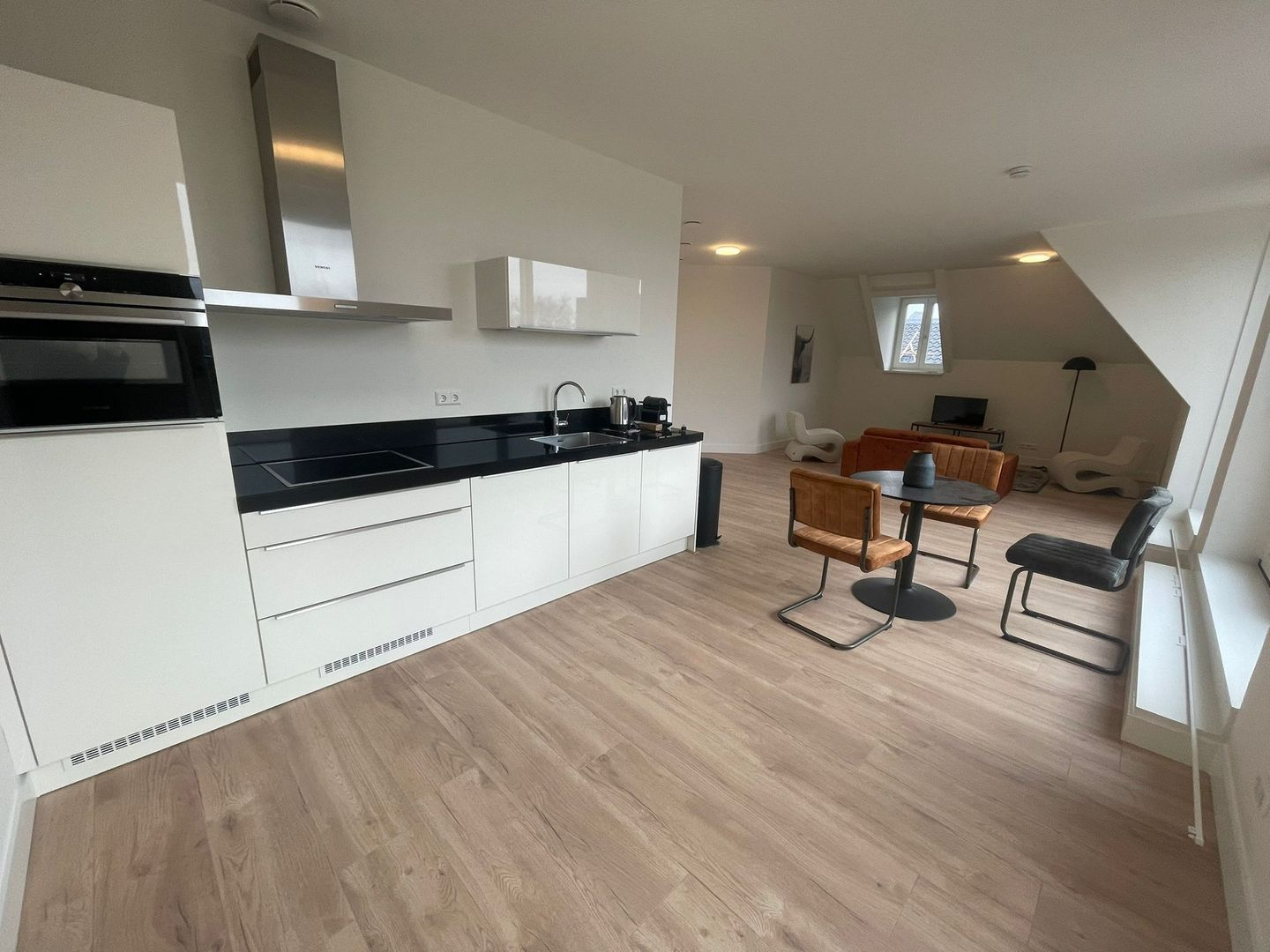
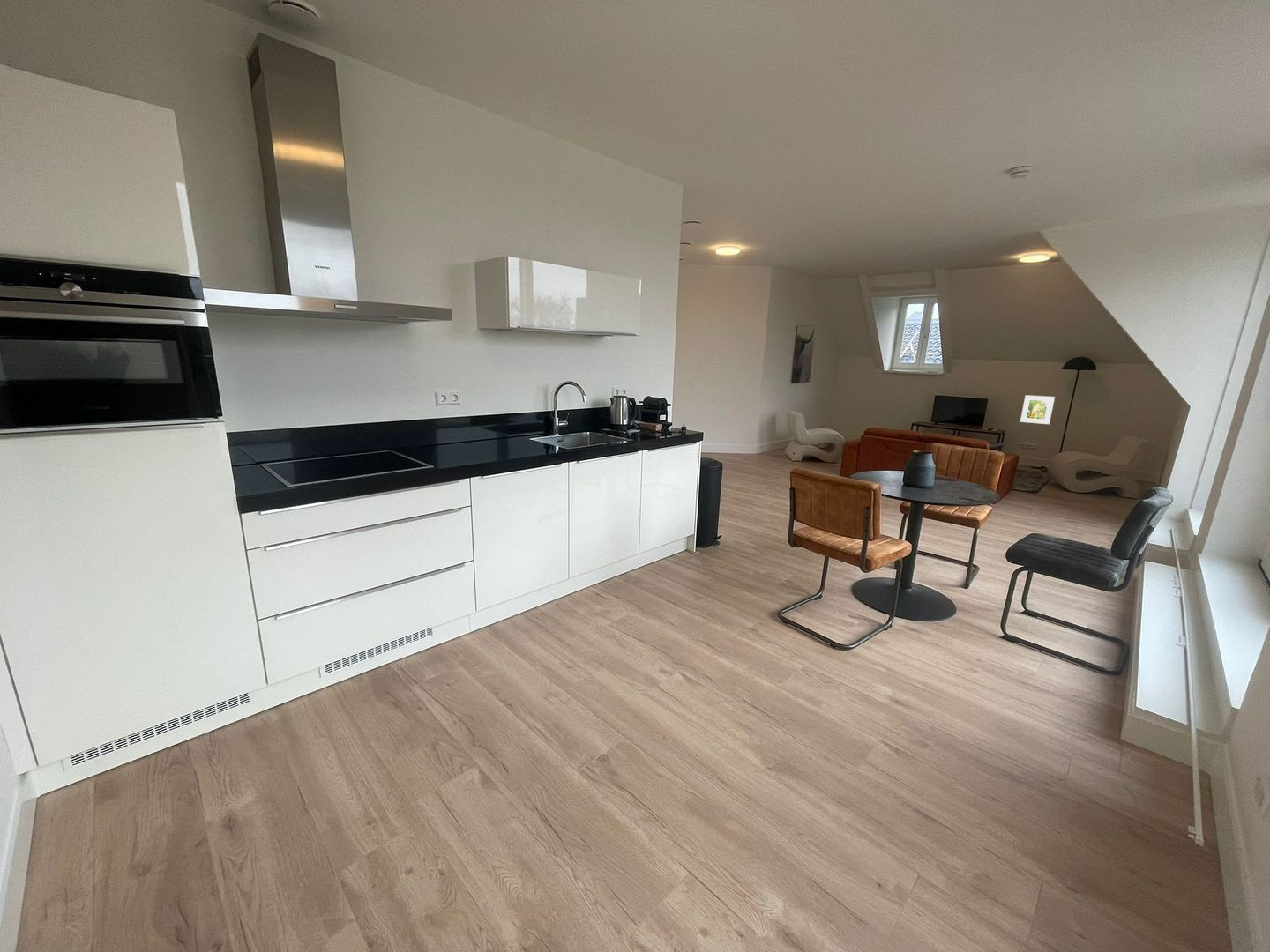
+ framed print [1020,394,1056,425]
